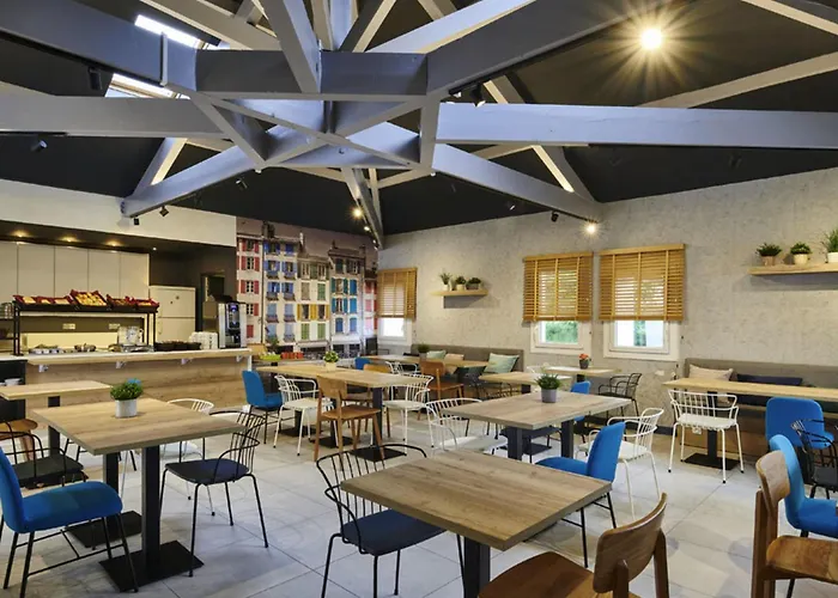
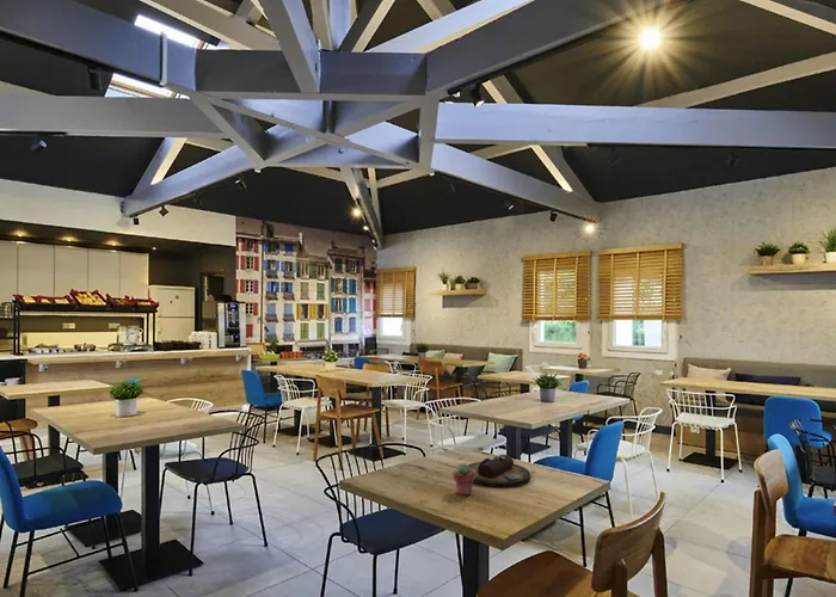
+ potted succulent [451,462,475,497]
+ decorative bowl [467,454,531,488]
